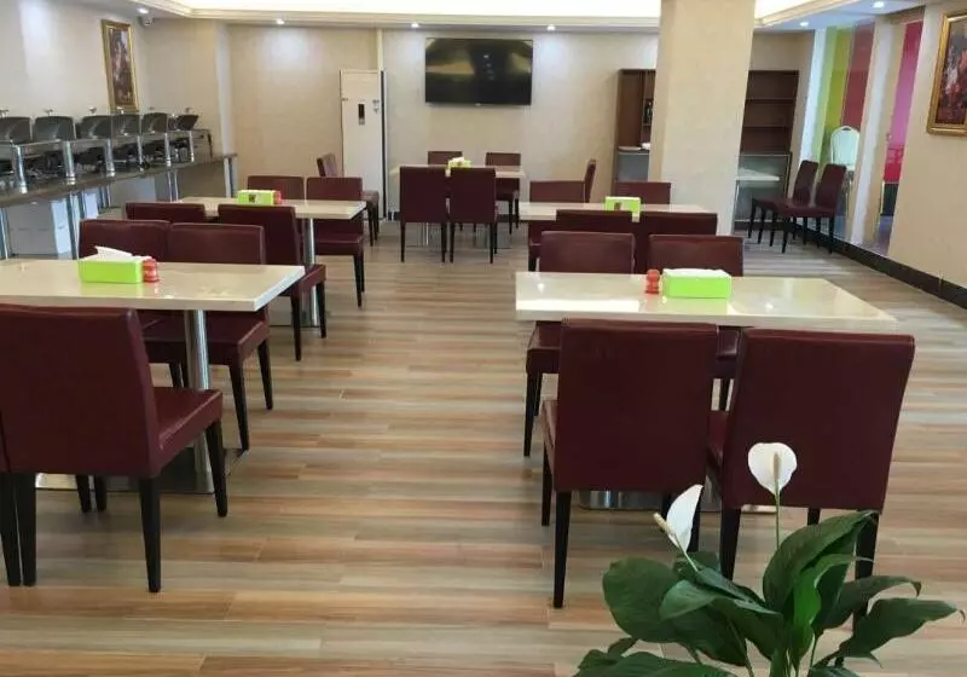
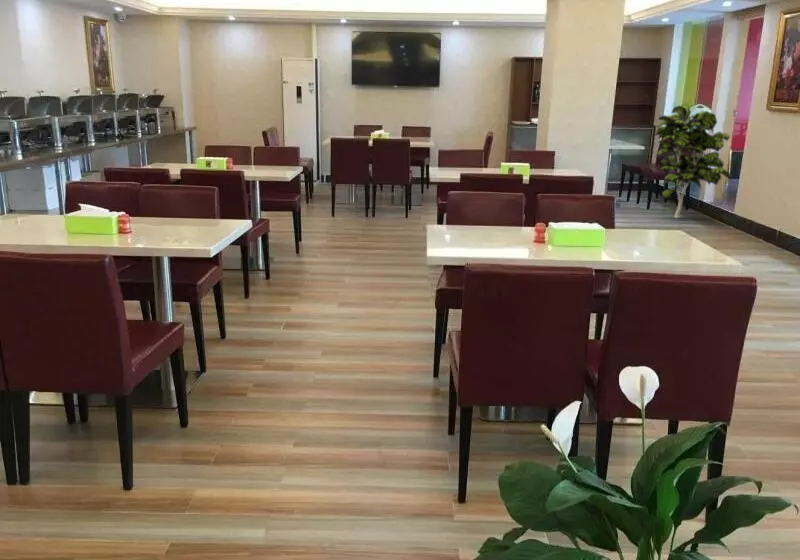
+ indoor plant [654,104,732,219]
